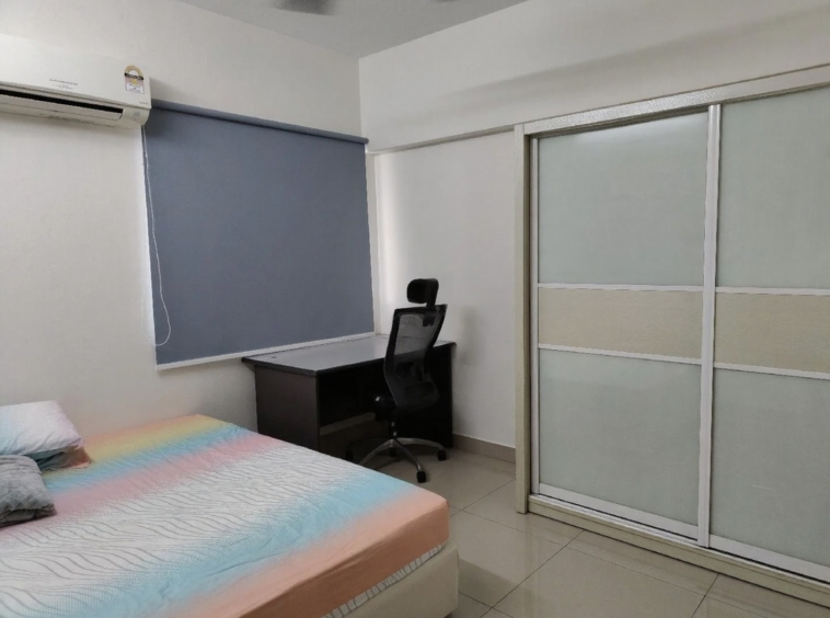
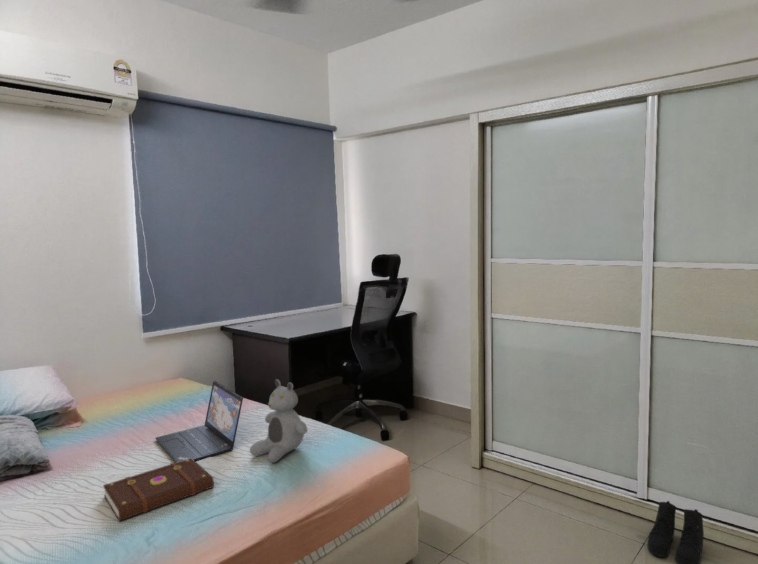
+ boots [647,500,705,564]
+ teddy bear [249,378,308,464]
+ book [102,458,215,522]
+ laptop [154,379,244,463]
